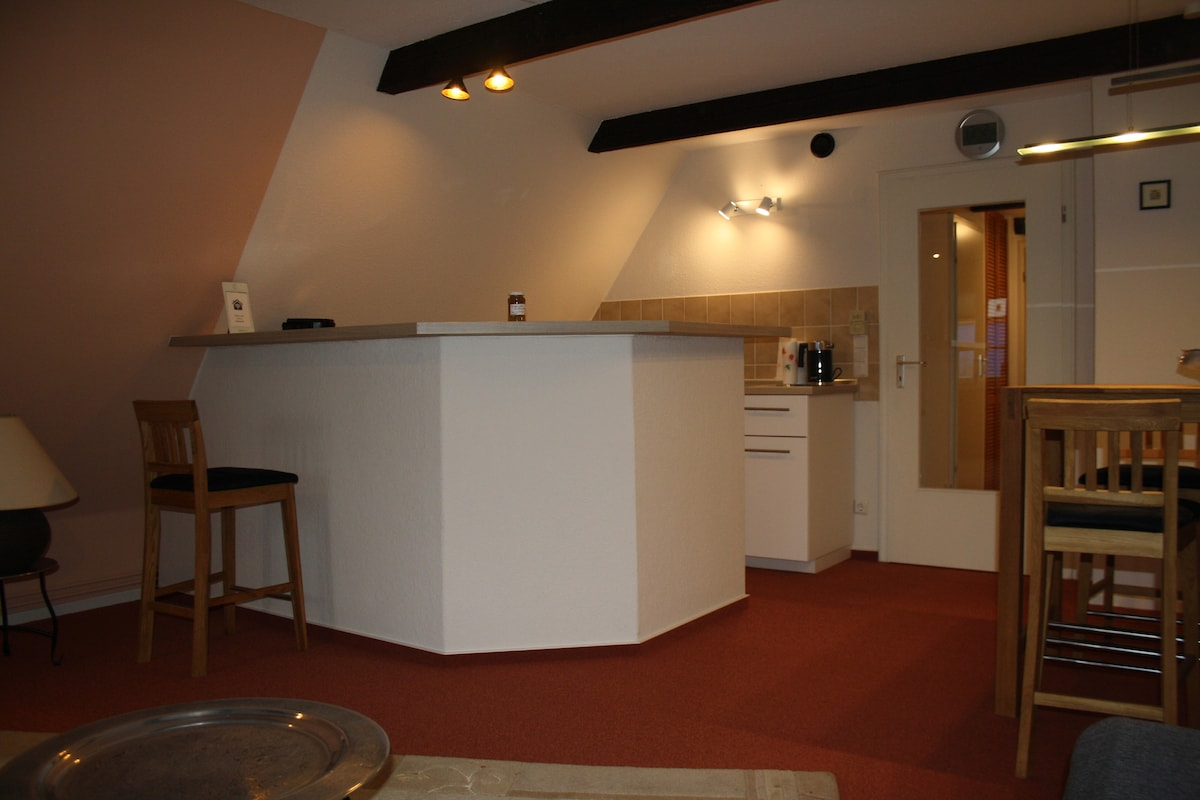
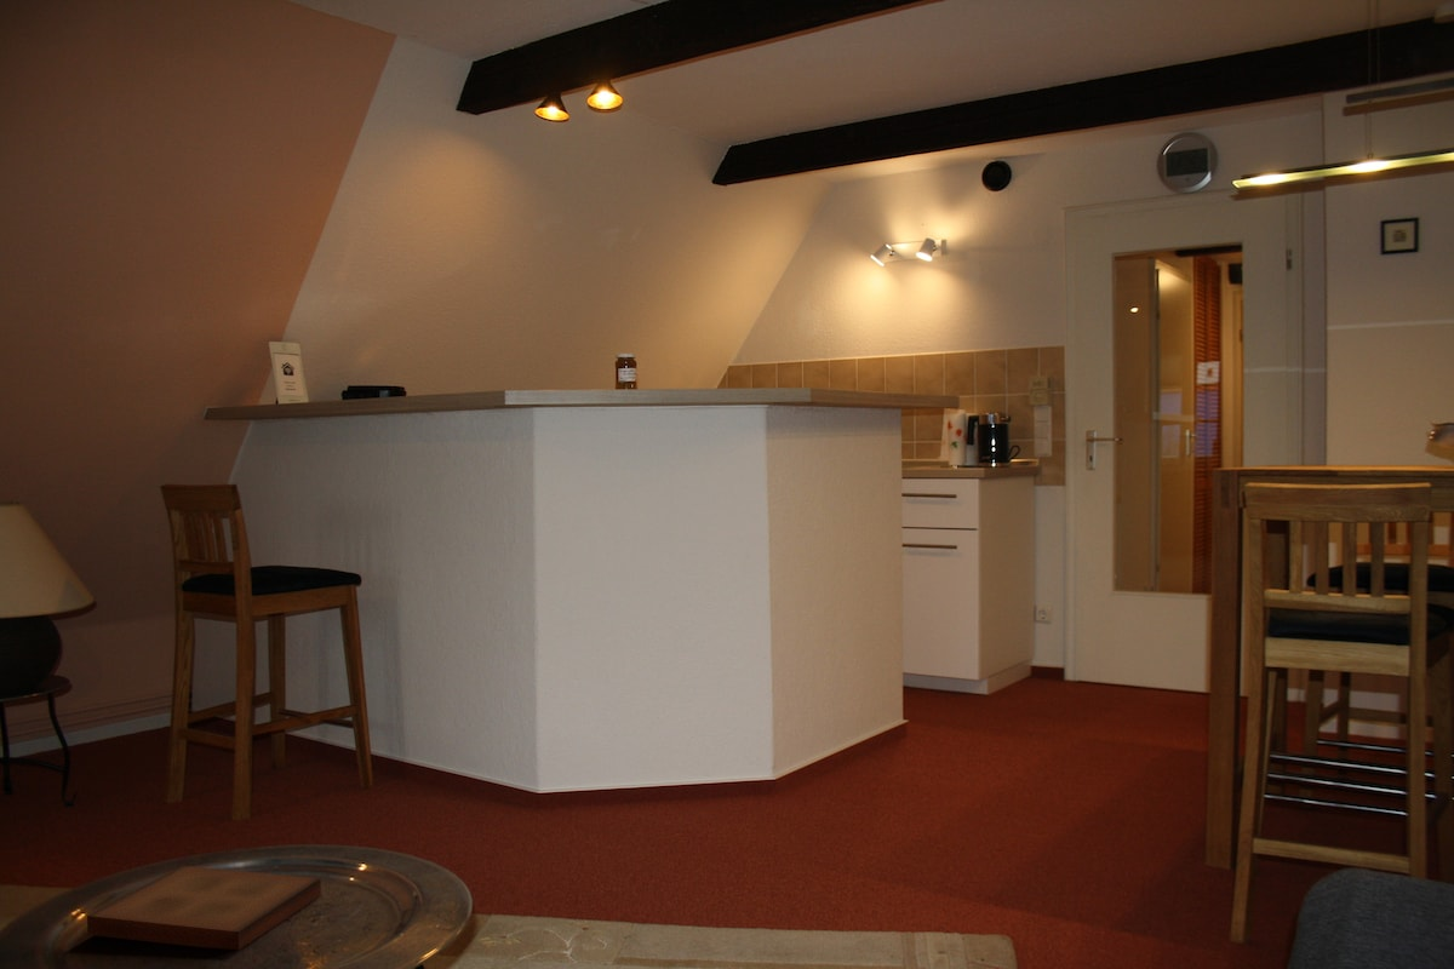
+ book [86,865,322,951]
